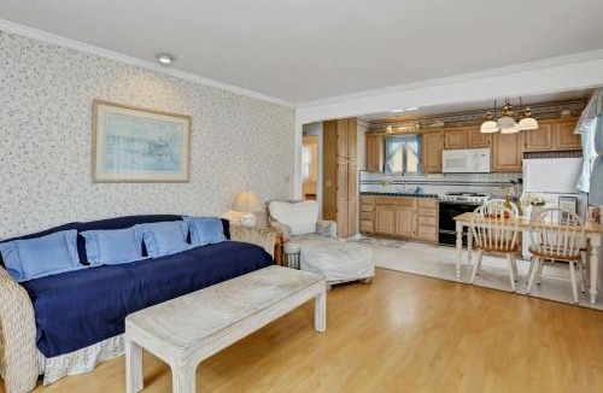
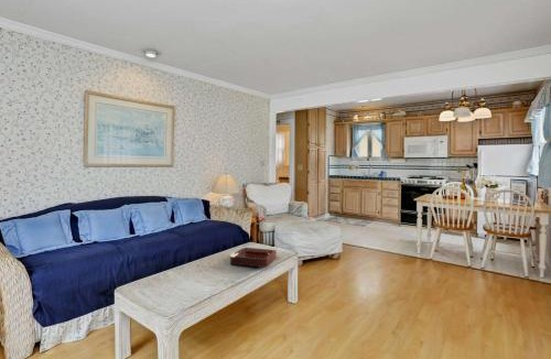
+ decorative tray [229,247,278,269]
